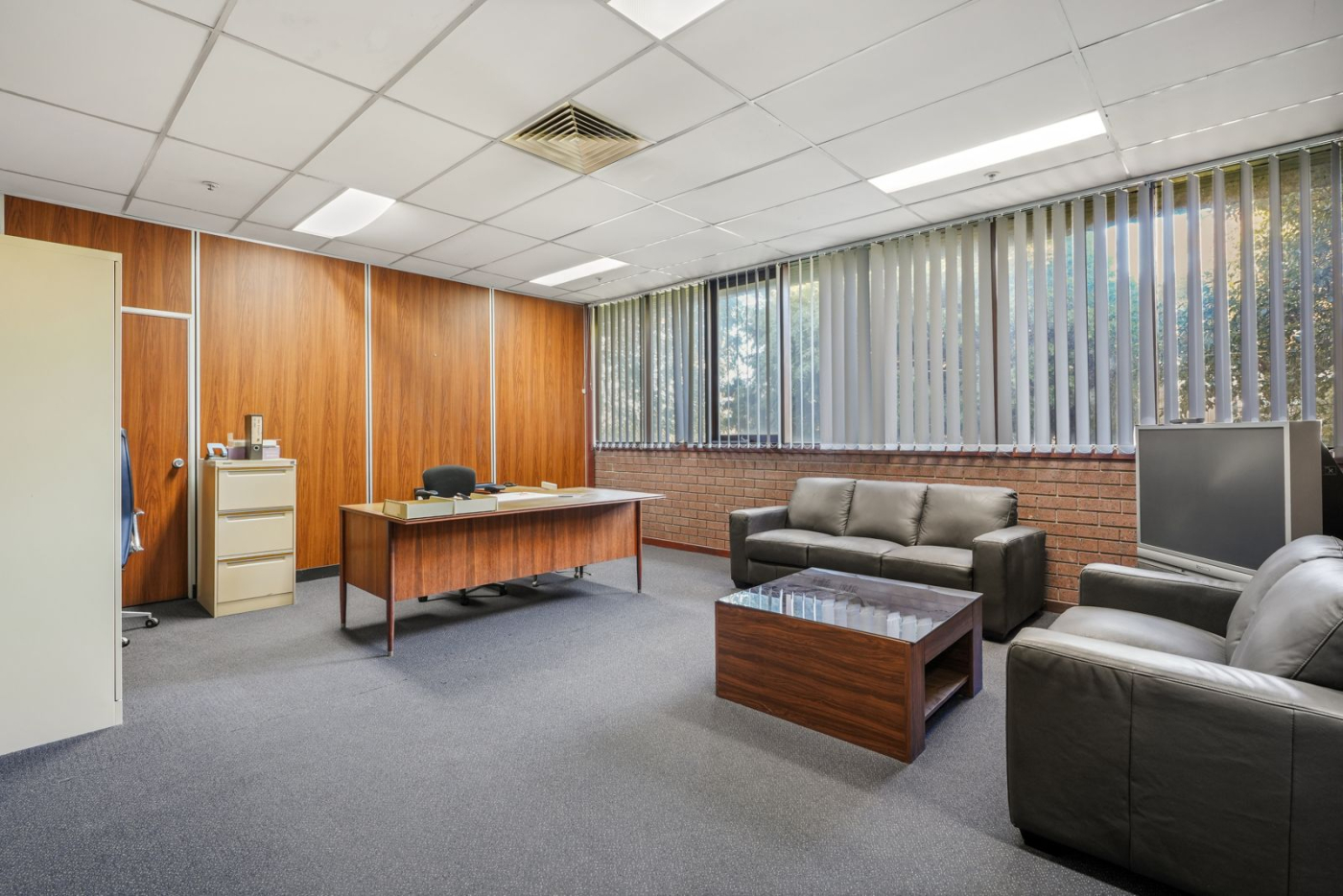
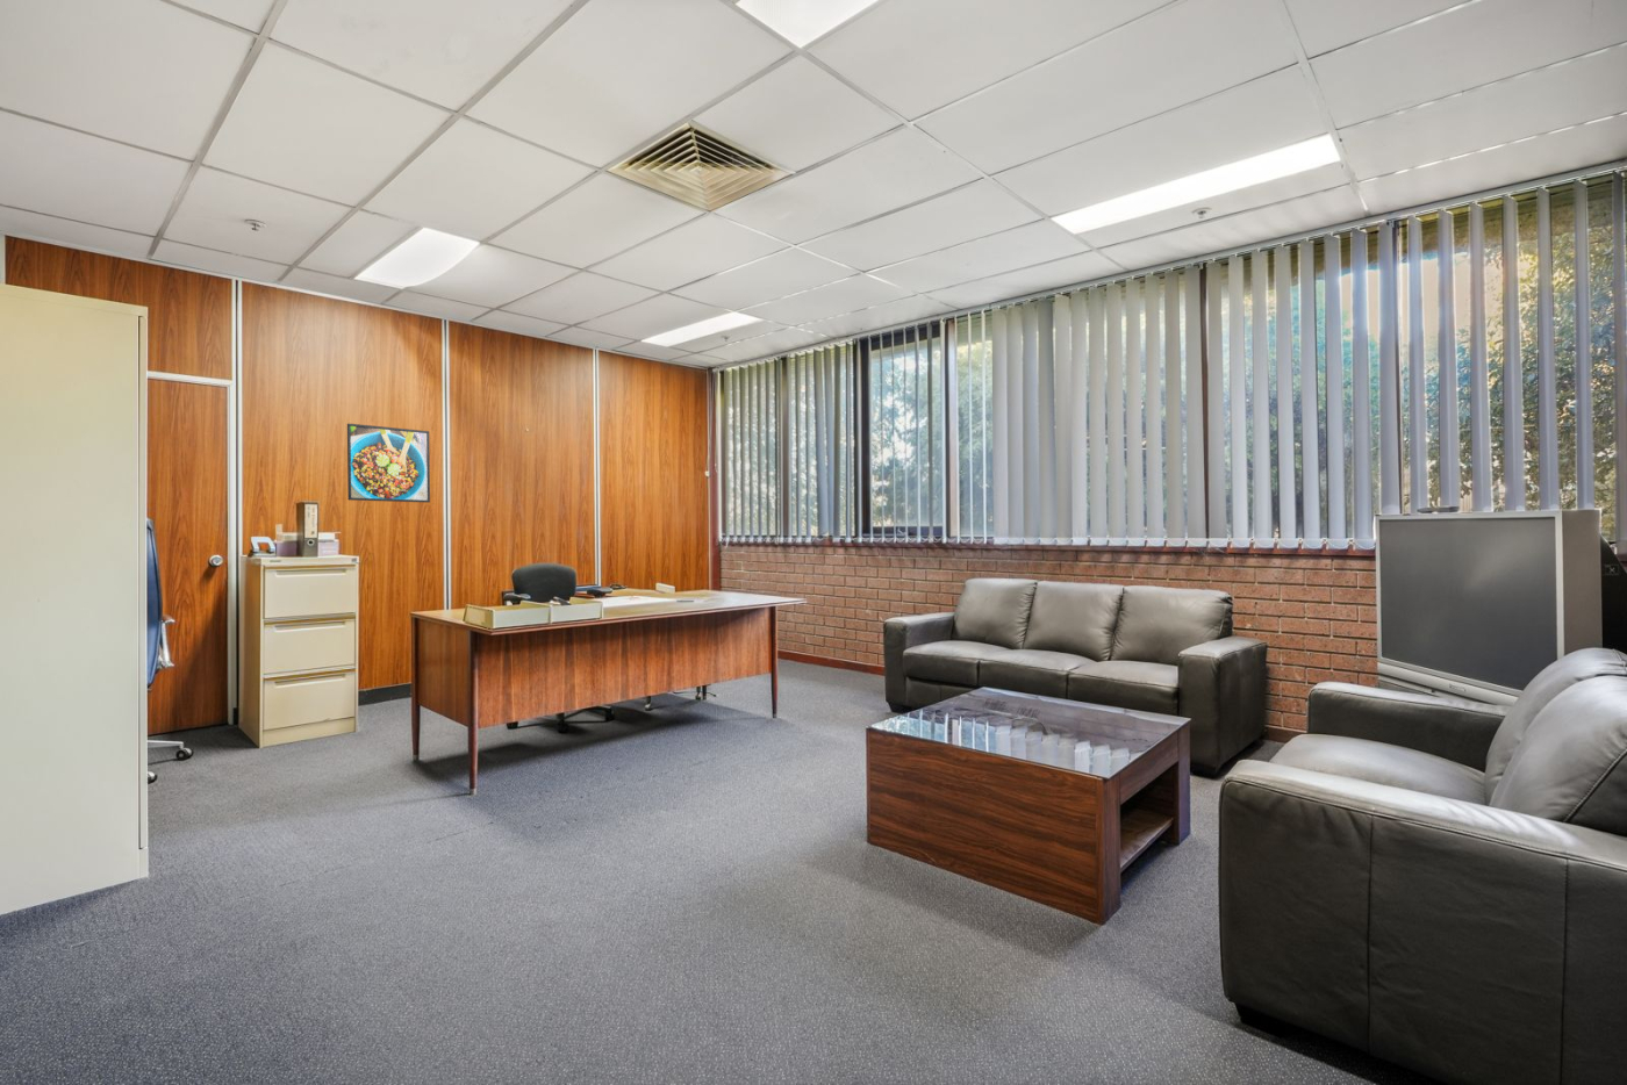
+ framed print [346,423,431,504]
